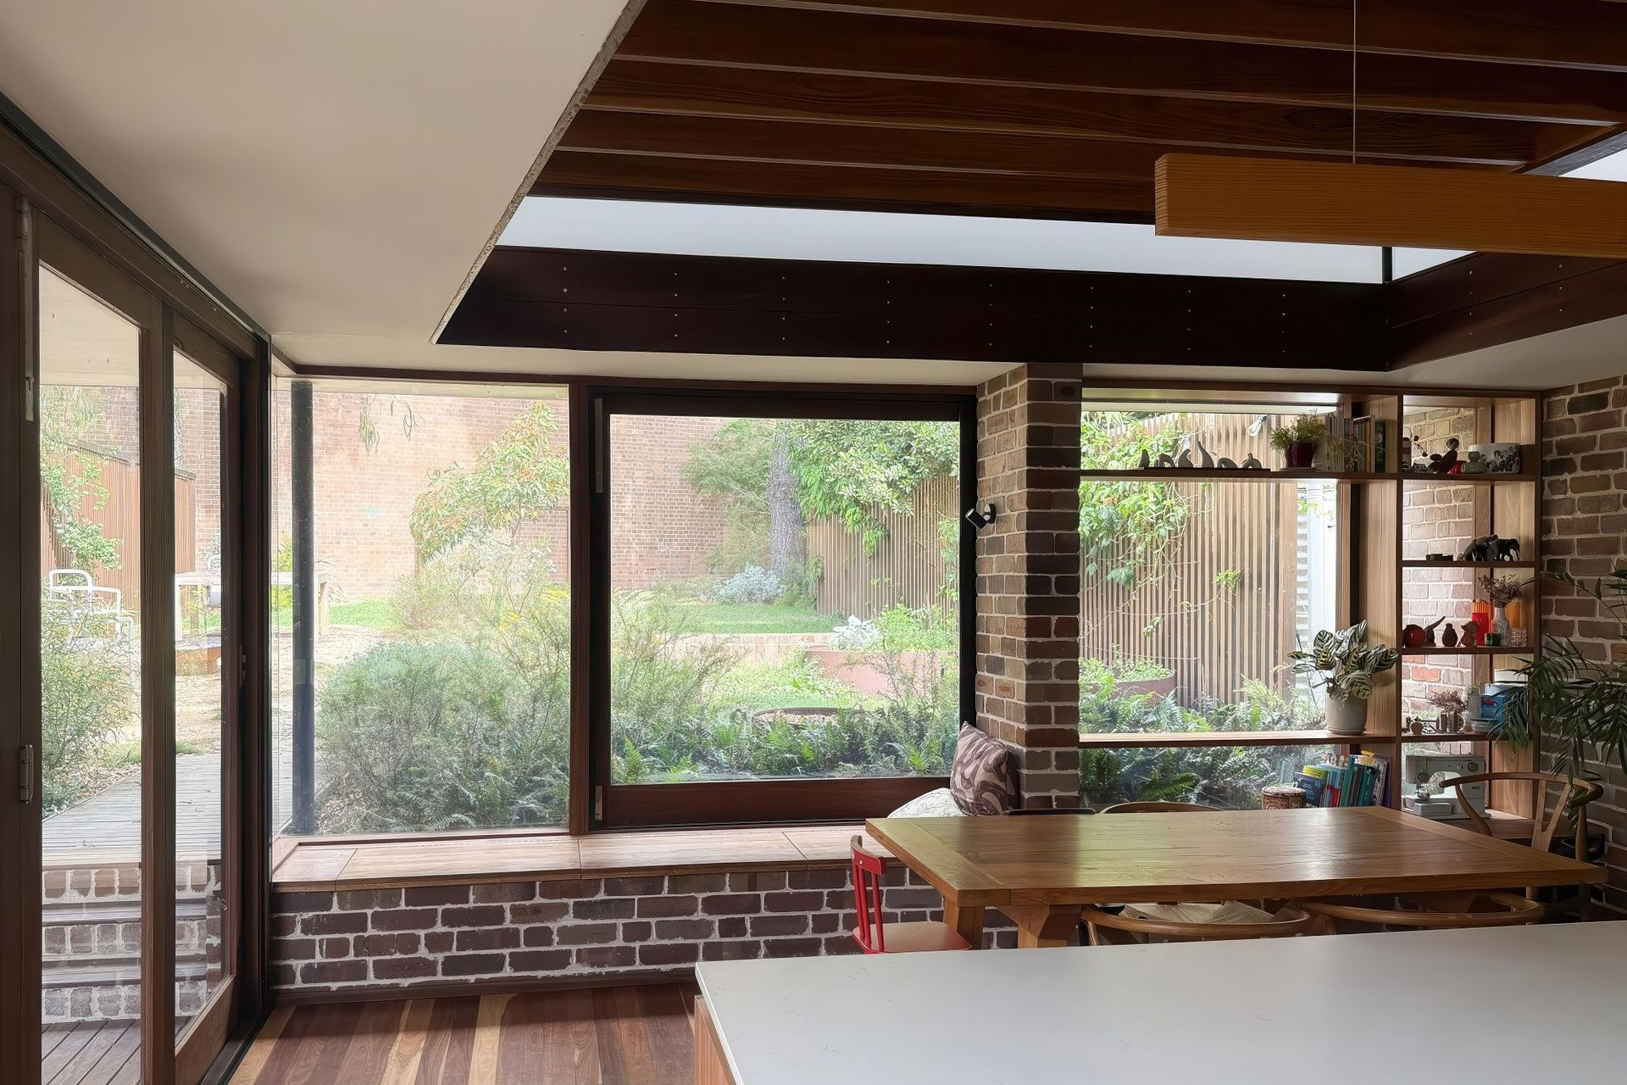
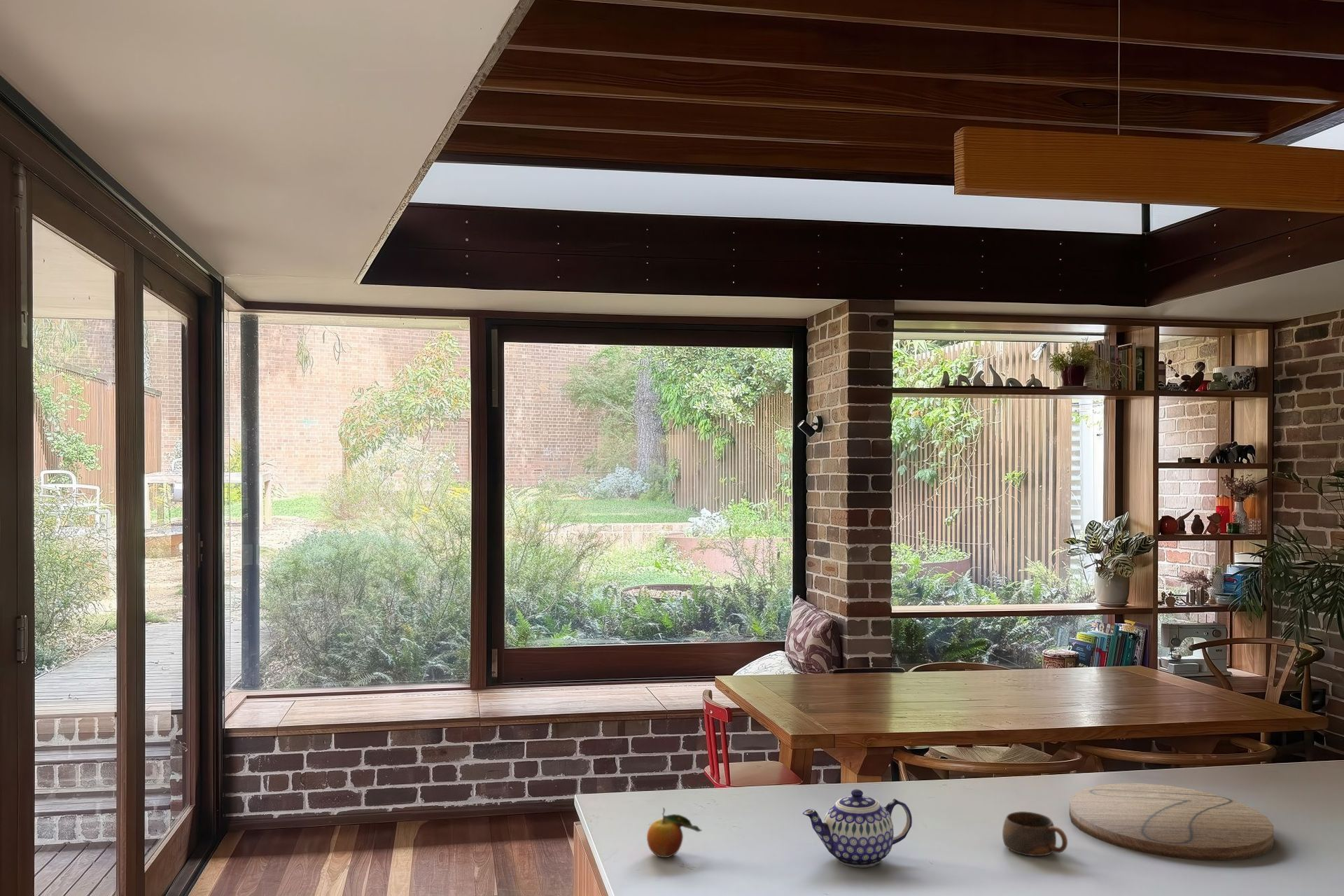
+ cup [1002,811,1068,857]
+ teapot [802,789,913,869]
+ fruit [646,807,702,858]
+ cutting board [1069,783,1274,862]
